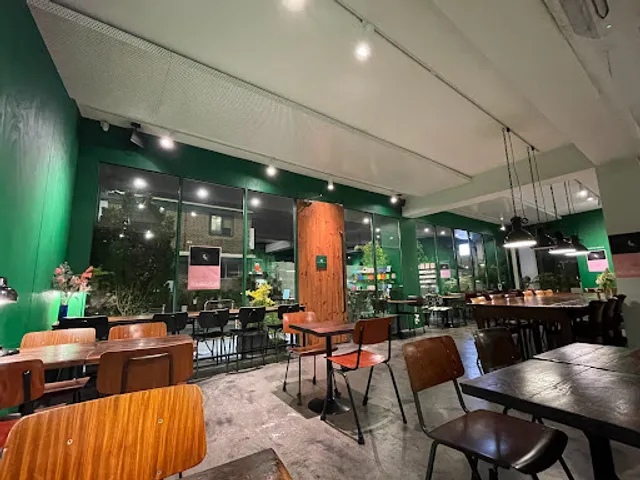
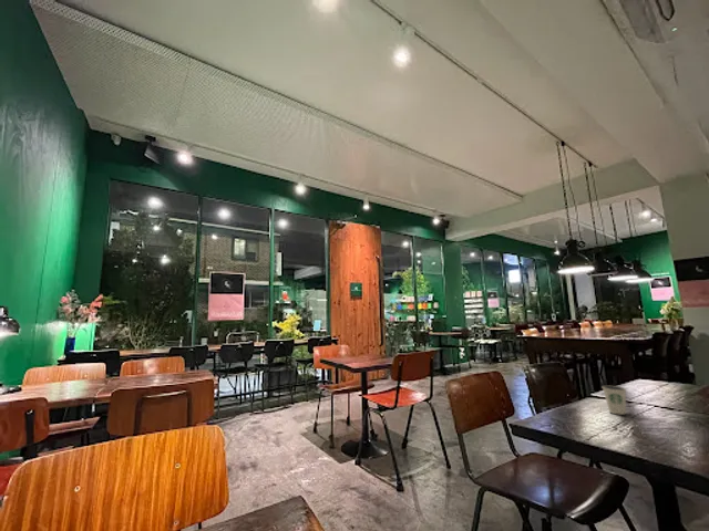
+ dixie cup [602,385,627,416]
